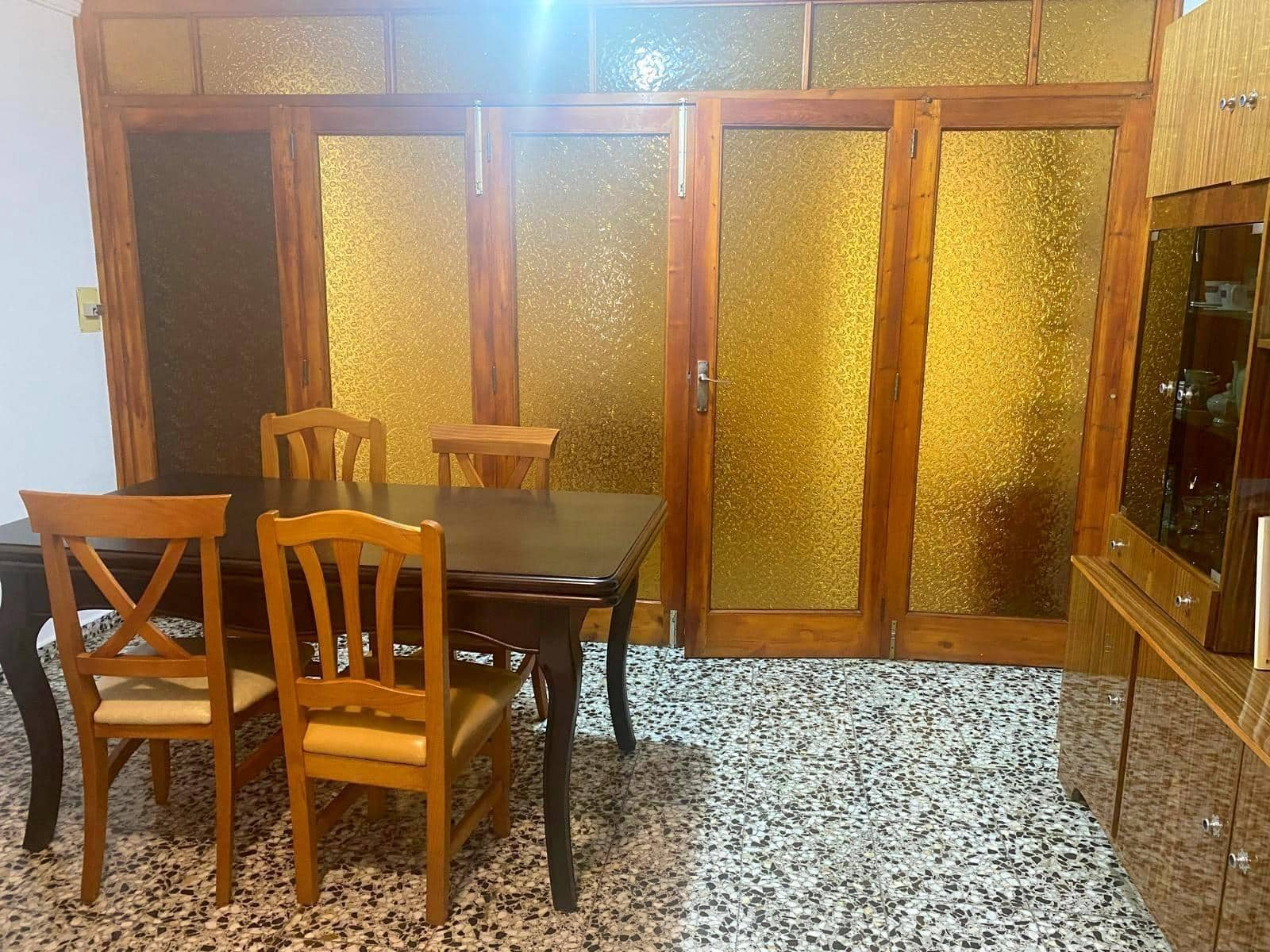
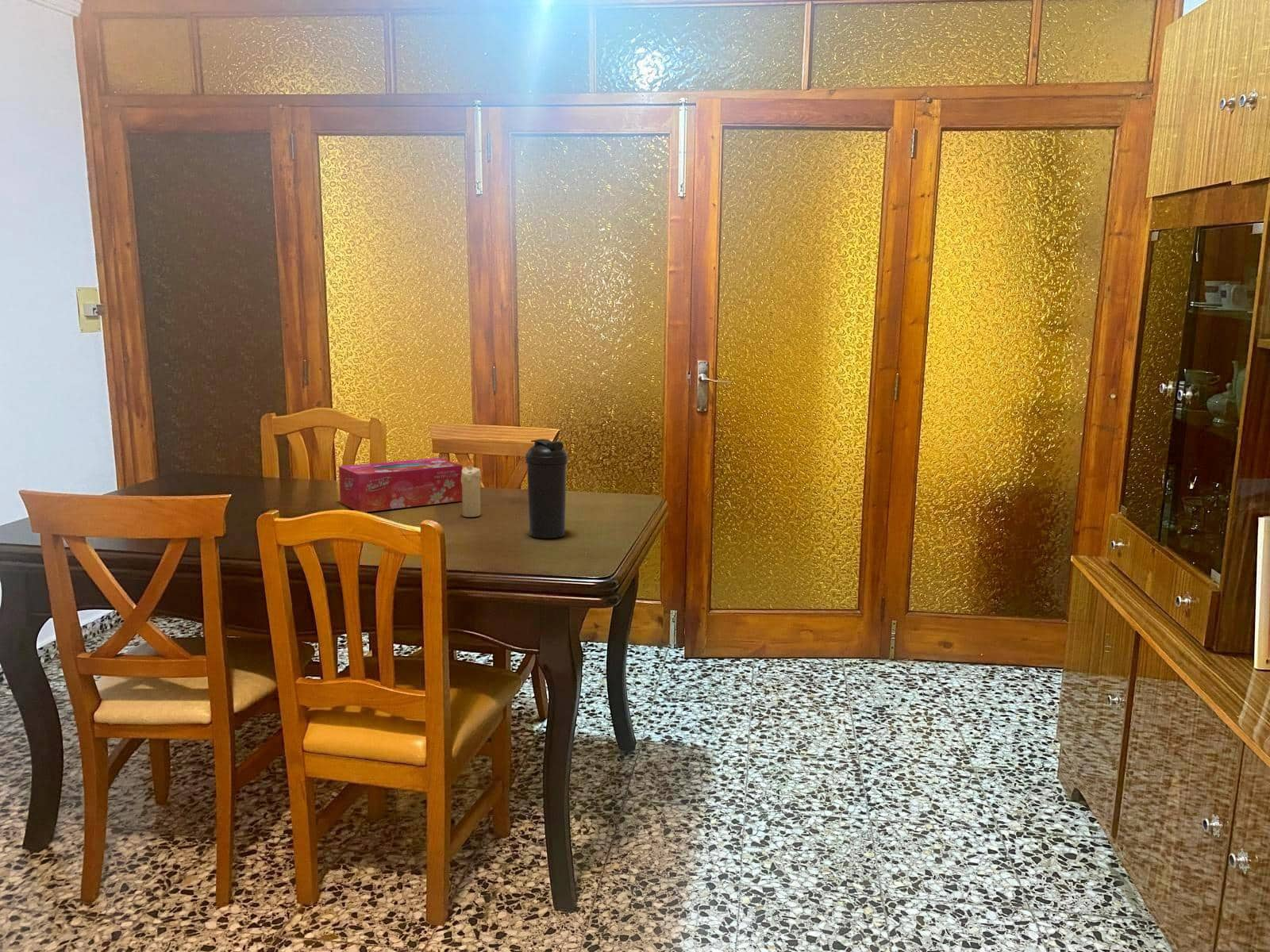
+ water bottle [525,439,569,539]
+ candle [461,458,482,518]
+ tissue box [338,457,463,512]
